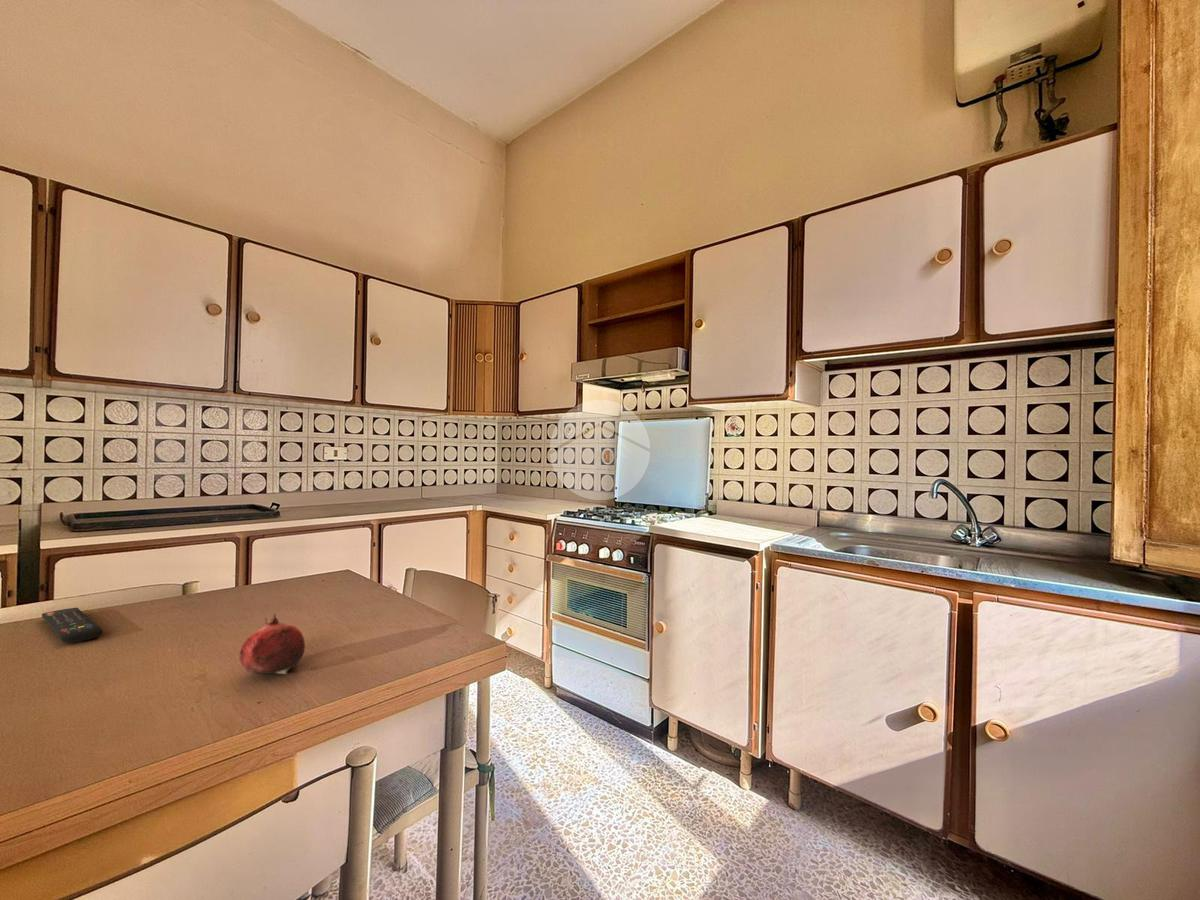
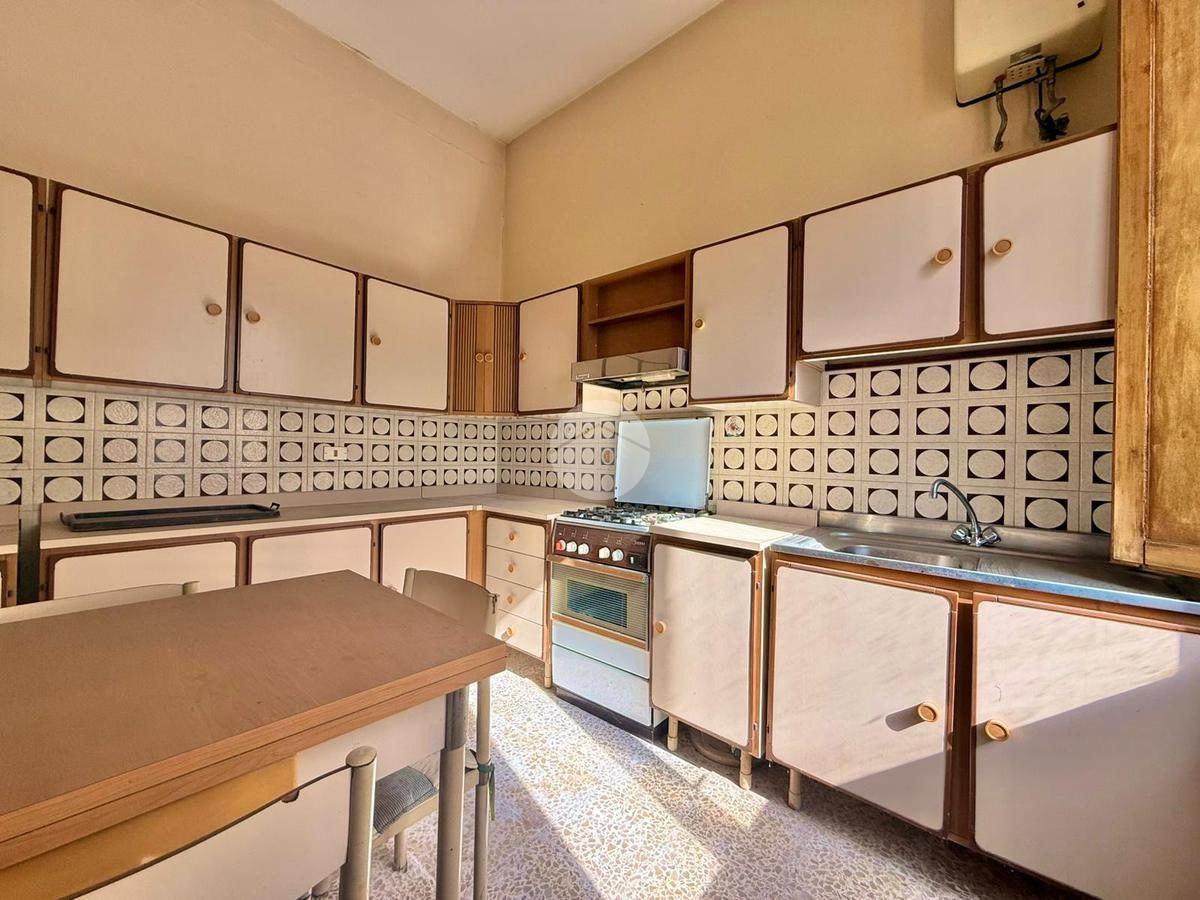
- remote control [41,607,104,644]
- fruit [238,612,306,675]
